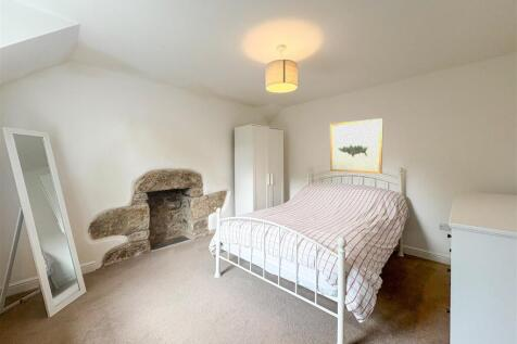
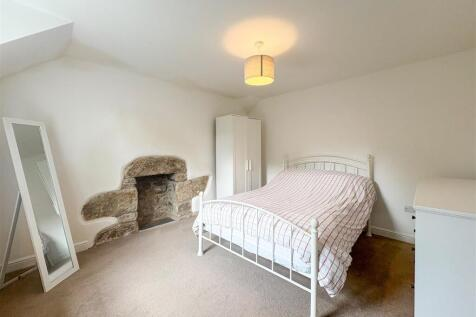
- wall art [329,117,384,175]
